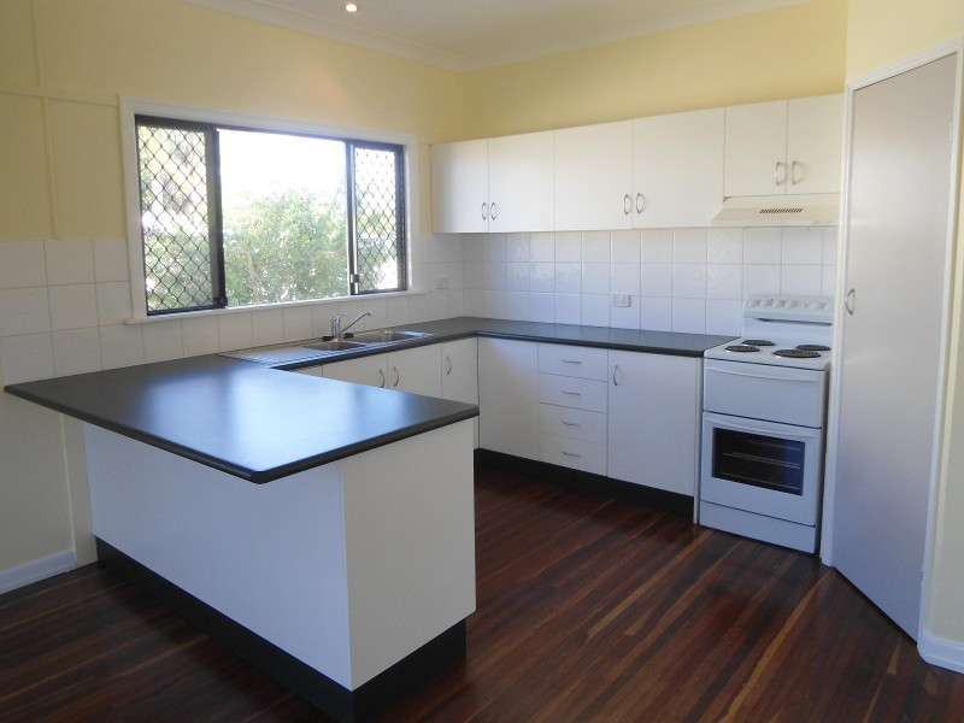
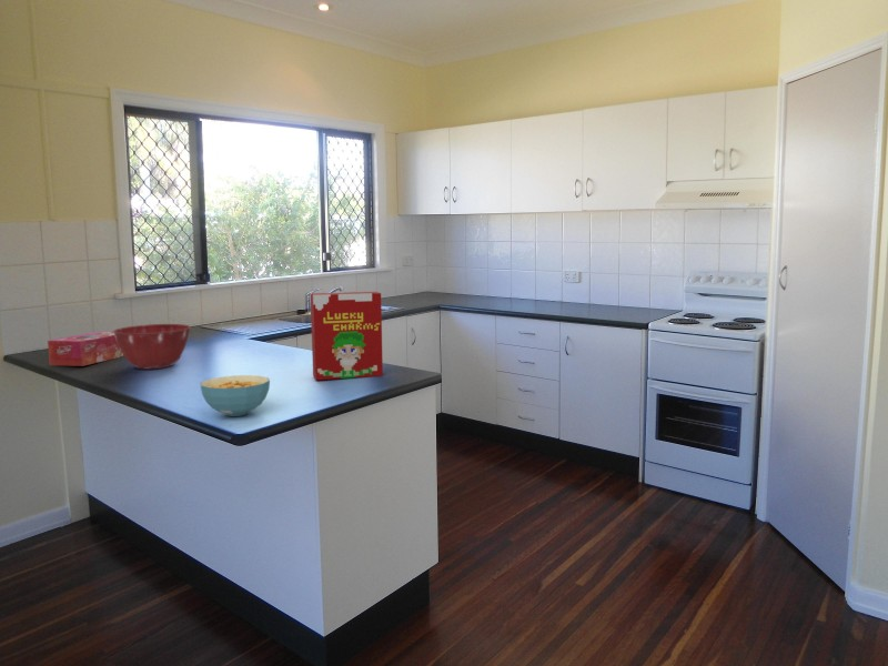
+ cereal bowl [200,374,271,417]
+ tissue box [47,331,124,367]
+ mixing bowl [112,323,192,370]
+ cereal box [310,291,384,381]
